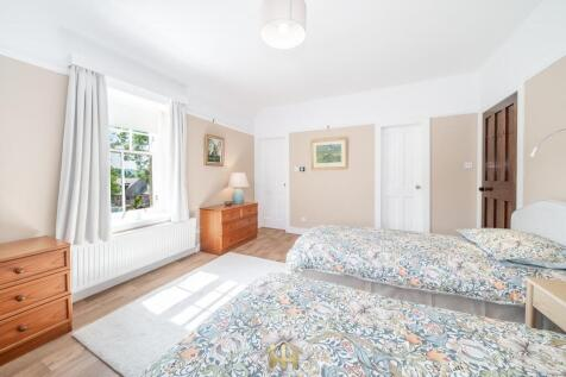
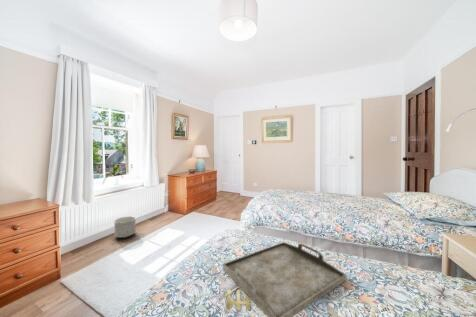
+ planter [114,215,137,239]
+ serving tray [222,241,347,317]
